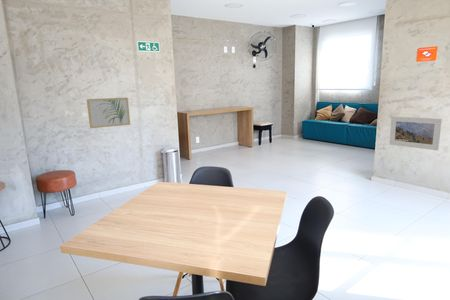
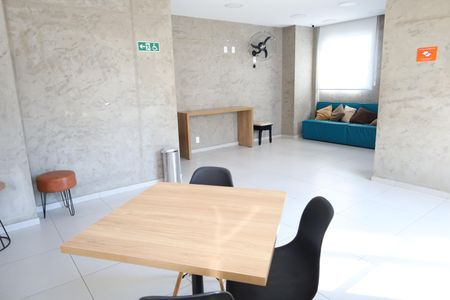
- wall art [86,97,131,129]
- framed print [389,115,443,151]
